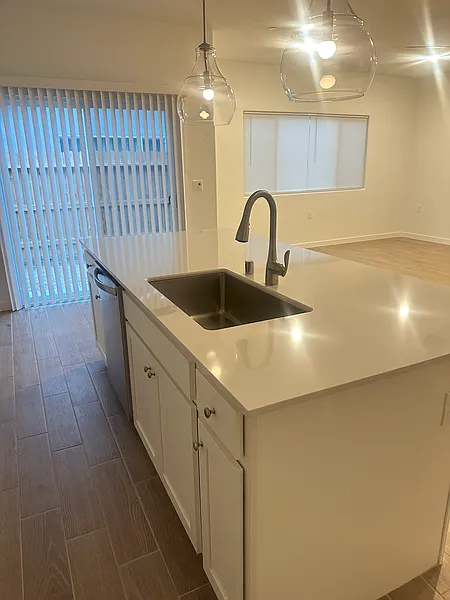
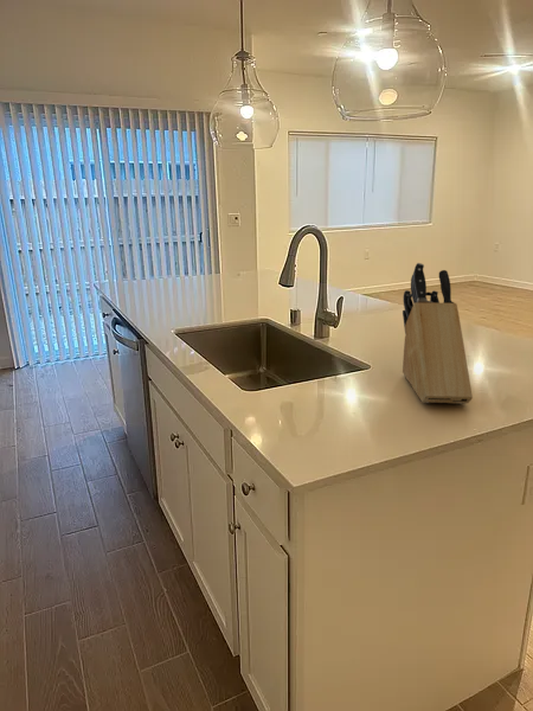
+ knife block [402,262,474,405]
